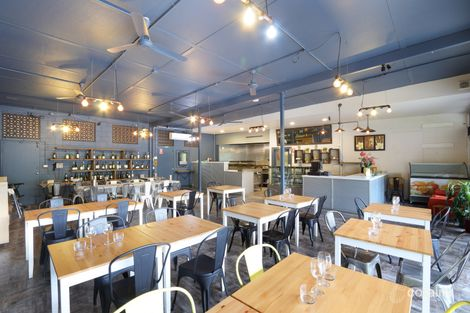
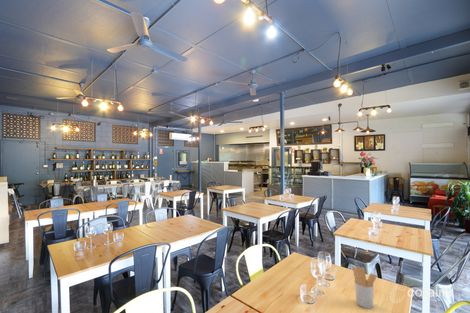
+ utensil holder [351,265,377,309]
